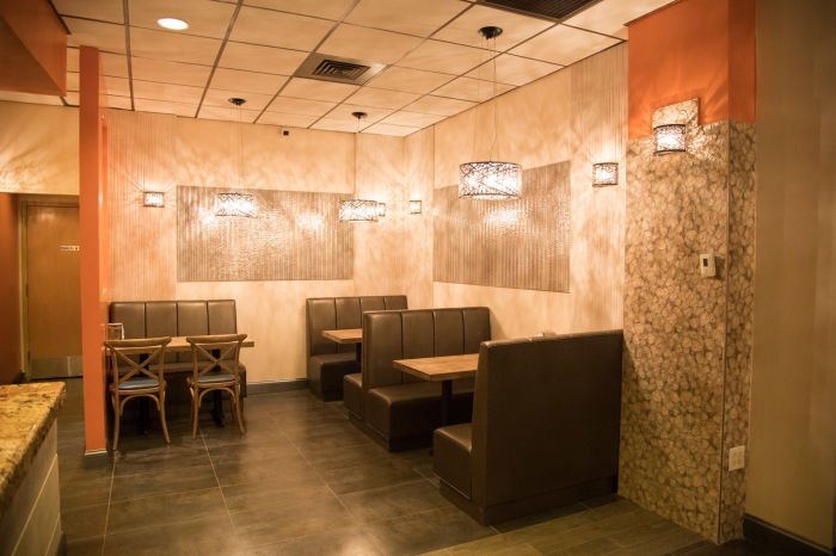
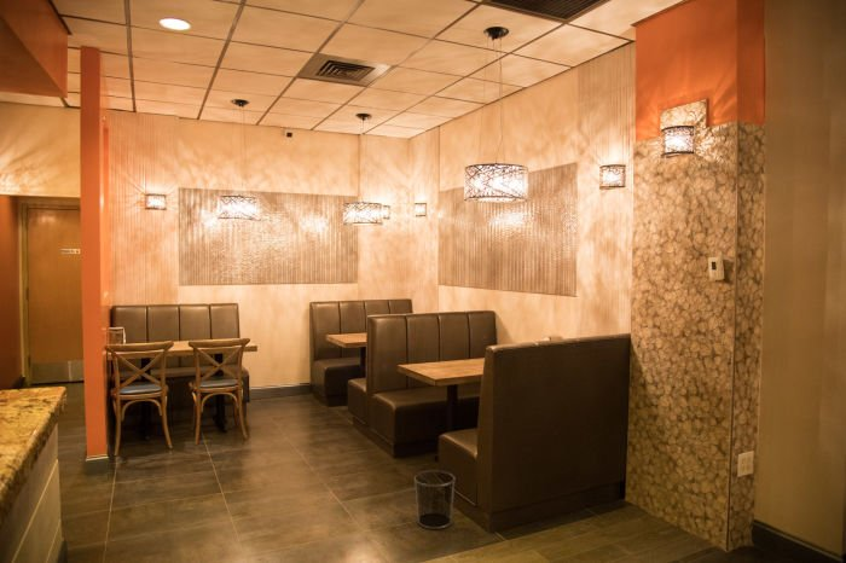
+ waste bin [412,469,457,530]
